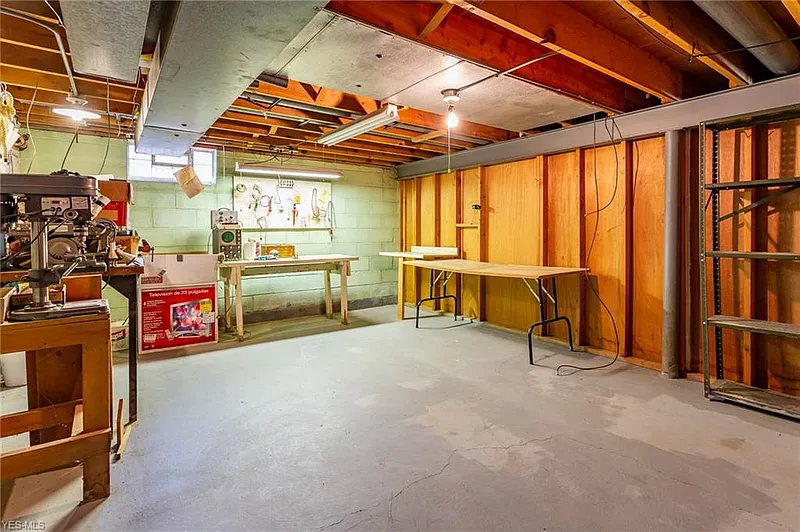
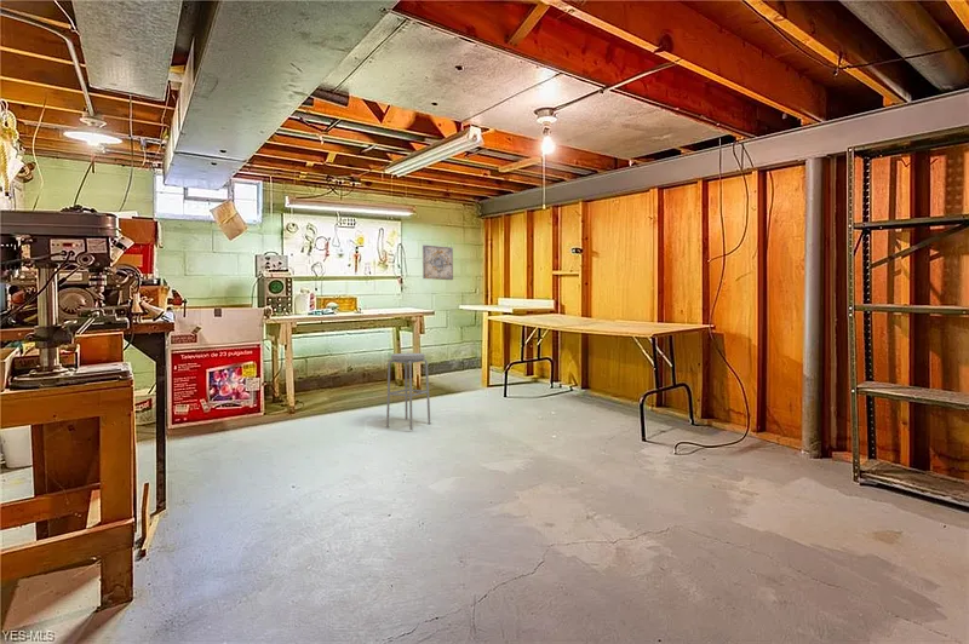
+ wall art [422,245,454,281]
+ stool [385,352,431,431]
